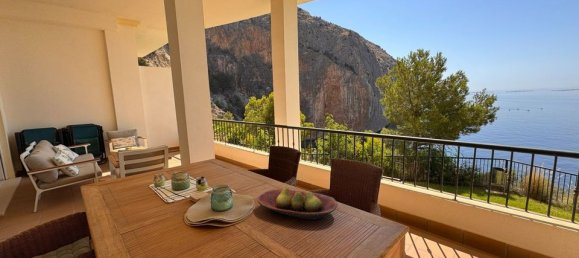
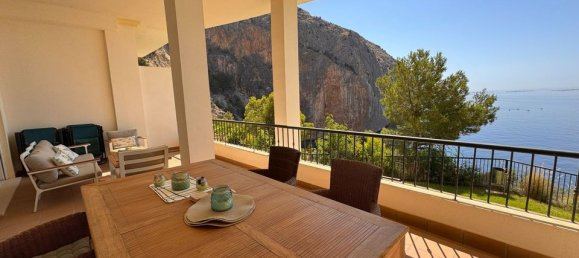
- fruit bowl [256,187,339,221]
